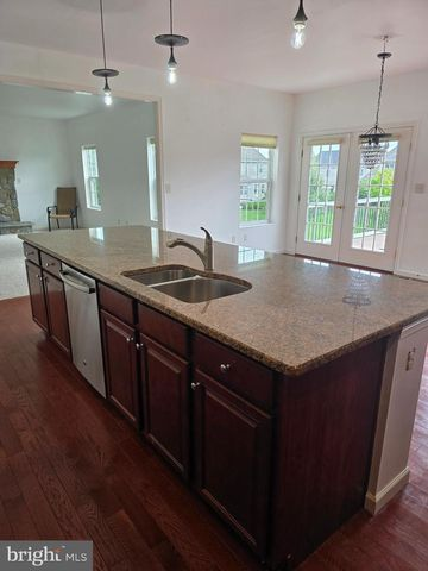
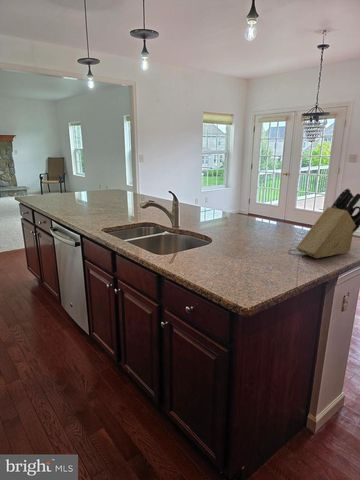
+ knife block [295,187,360,259]
